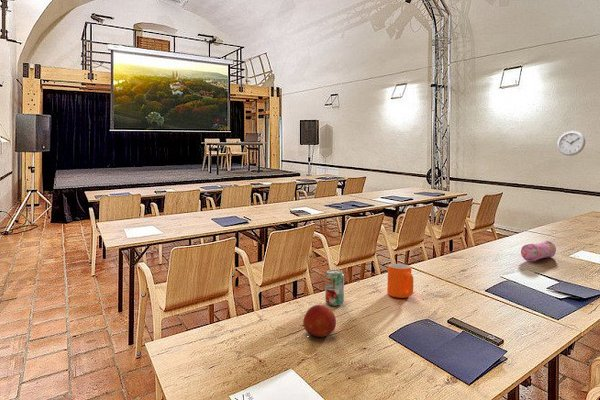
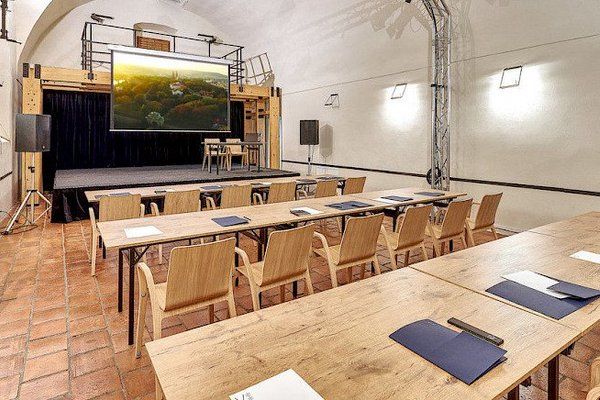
- pencil case [520,240,557,262]
- fruit [302,304,337,338]
- mug [386,263,414,299]
- wall clock [556,130,586,157]
- beverage can [324,269,345,307]
